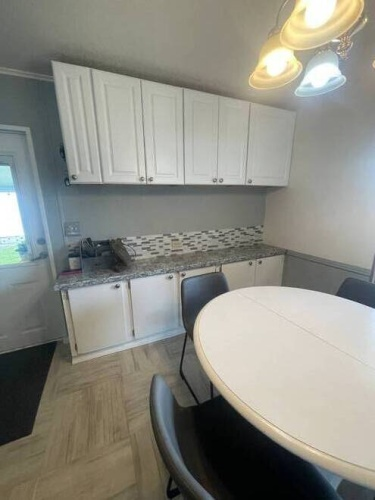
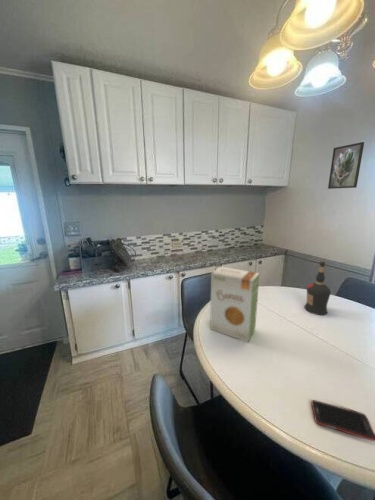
+ food box [209,266,261,343]
+ cell phone [310,399,375,442]
+ liquor bottle [303,260,332,316]
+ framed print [327,141,365,190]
